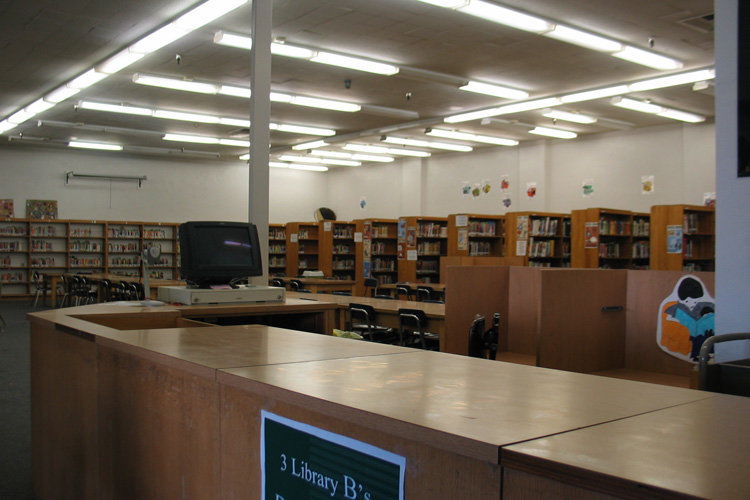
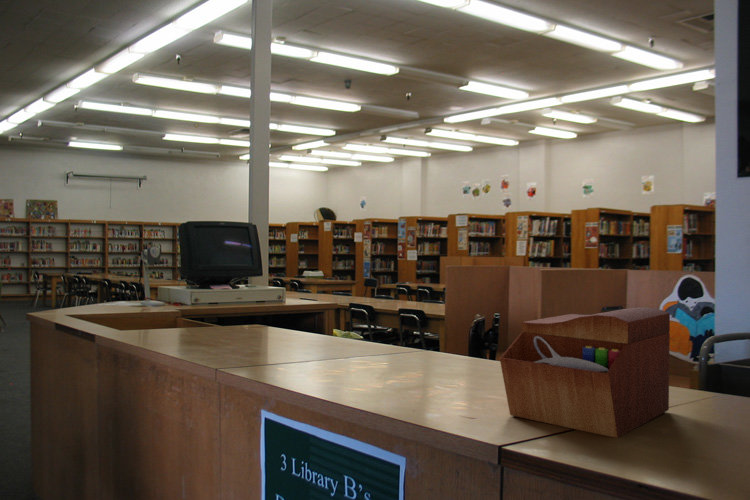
+ sewing box [499,306,671,439]
